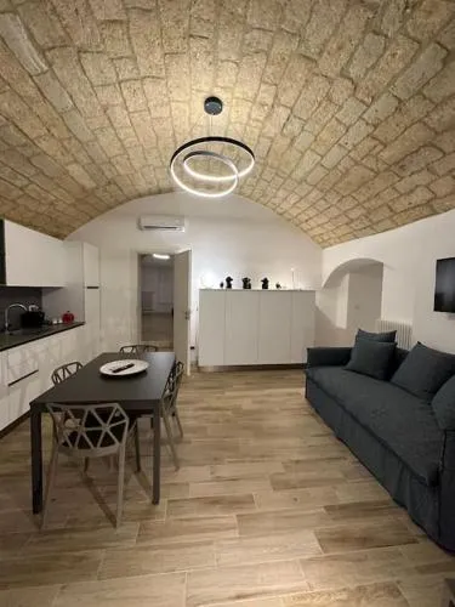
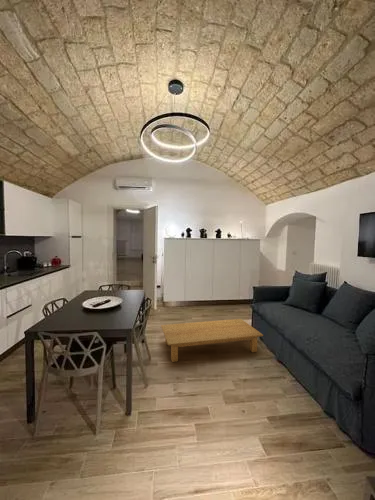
+ coffee table [160,318,264,363]
